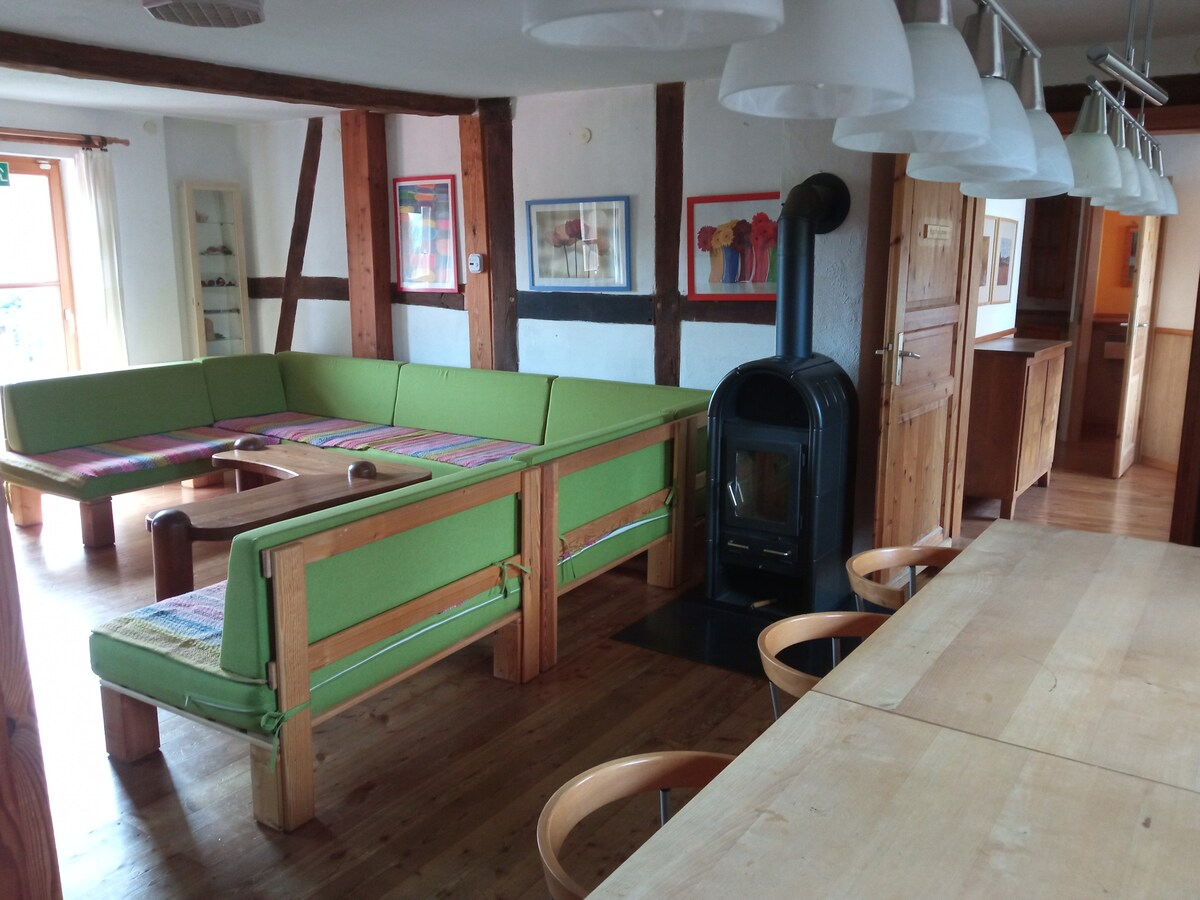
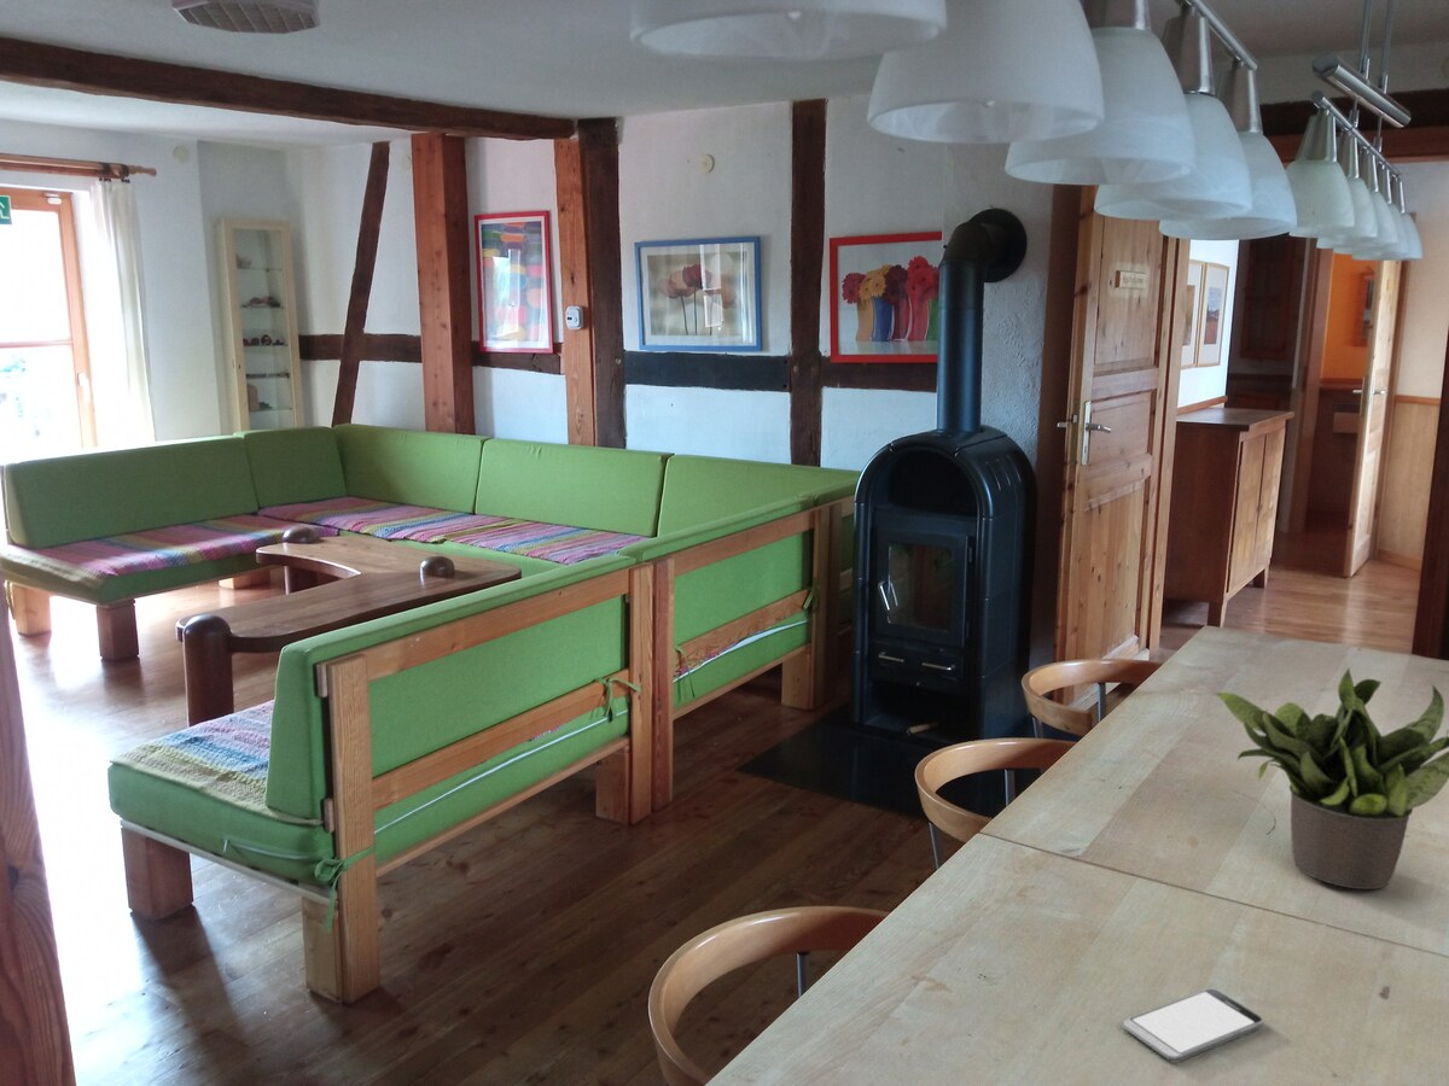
+ potted plant [1211,666,1449,891]
+ smartphone [1122,987,1264,1064]
